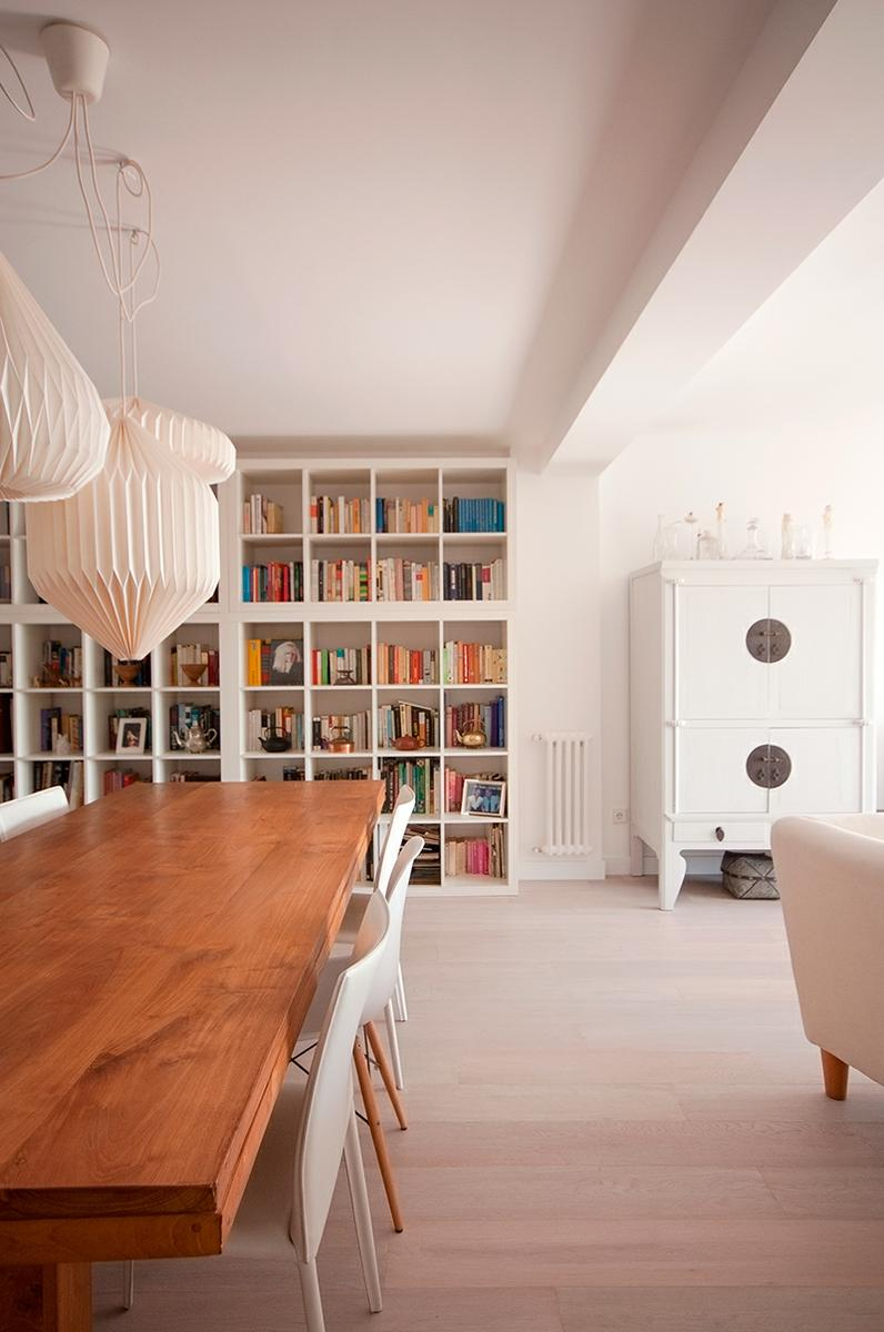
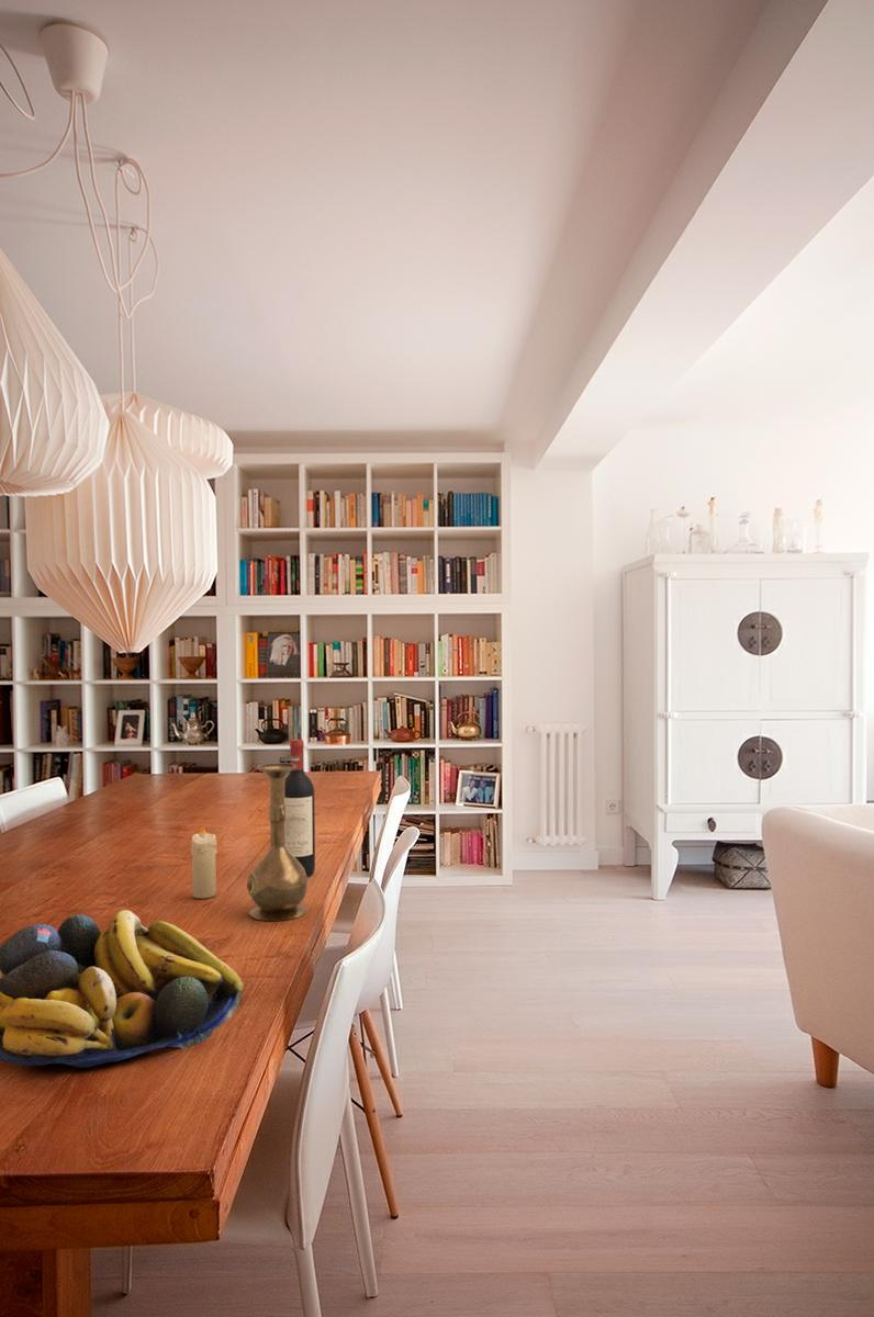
+ candle [190,822,218,900]
+ fruit bowl [0,909,245,1069]
+ wine bottle [284,739,316,877]
+ vase [246,763,309,922]
